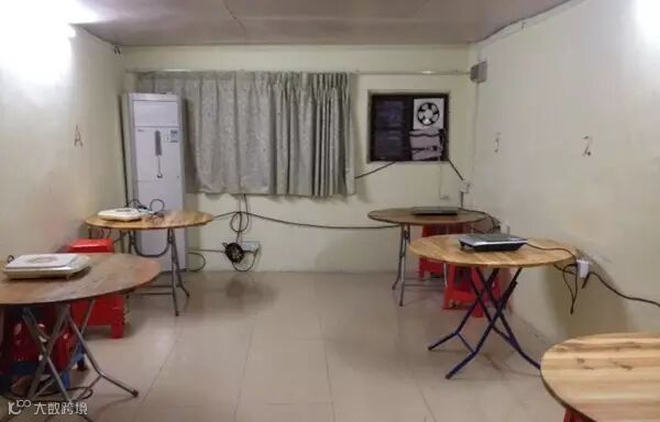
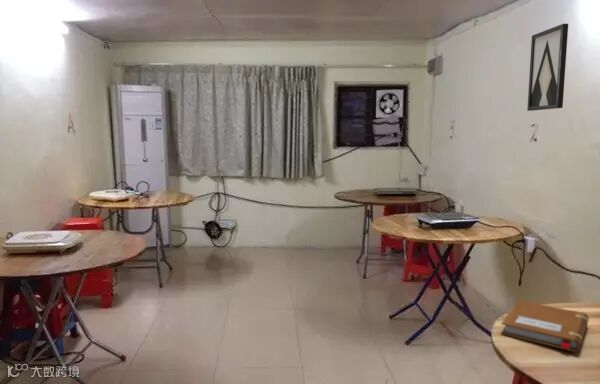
+ wall art [526,23,569,112]
+ notebook [500,299,590,353]
